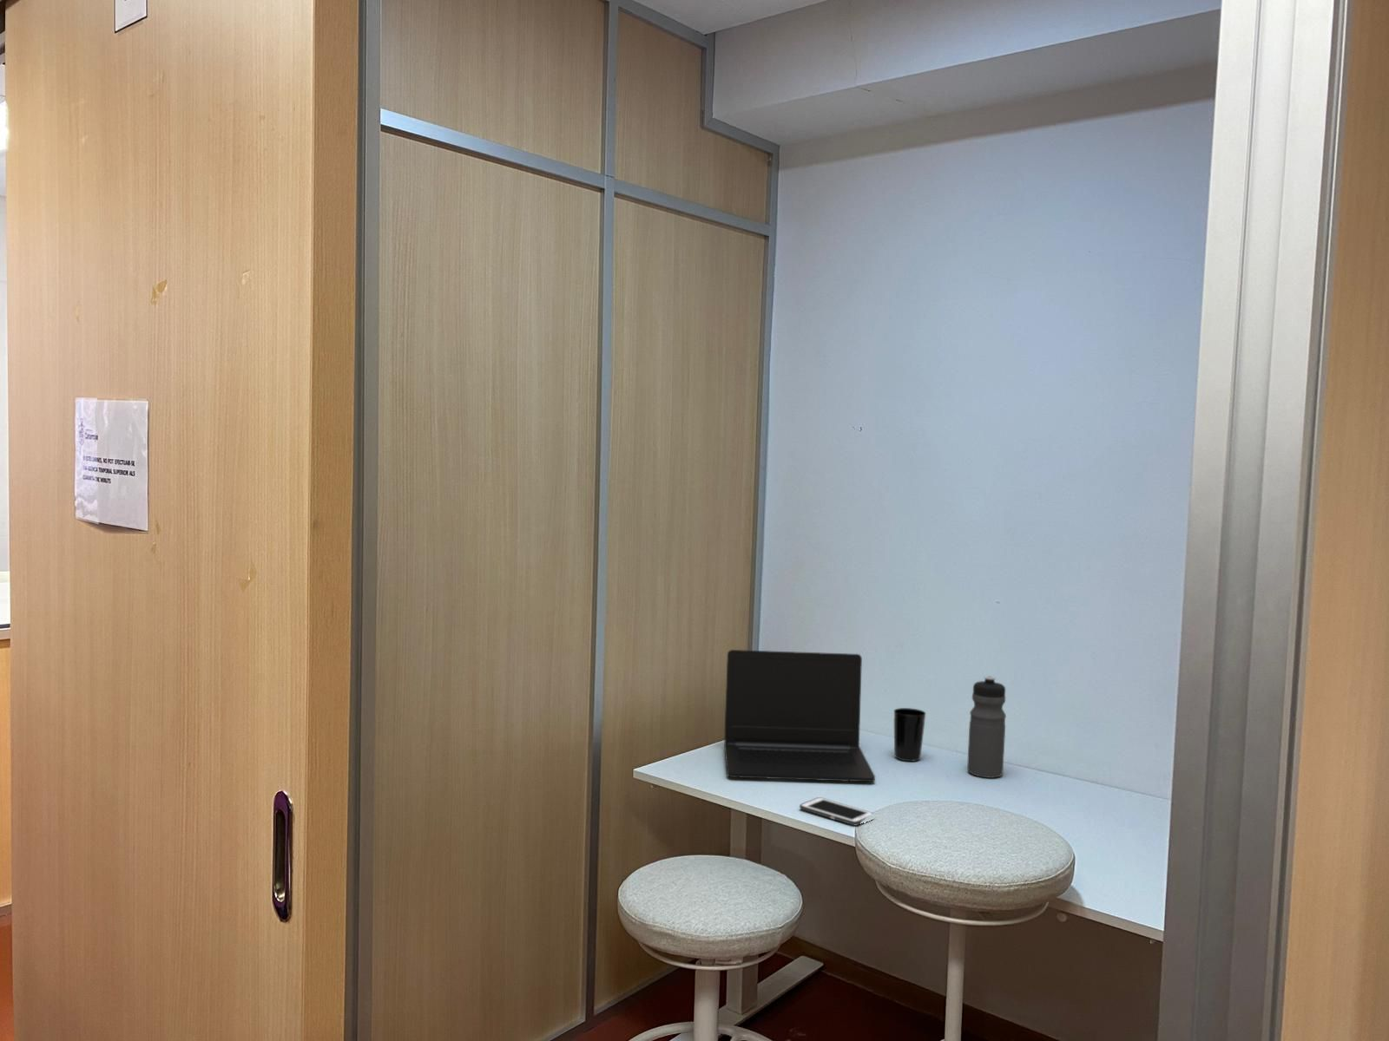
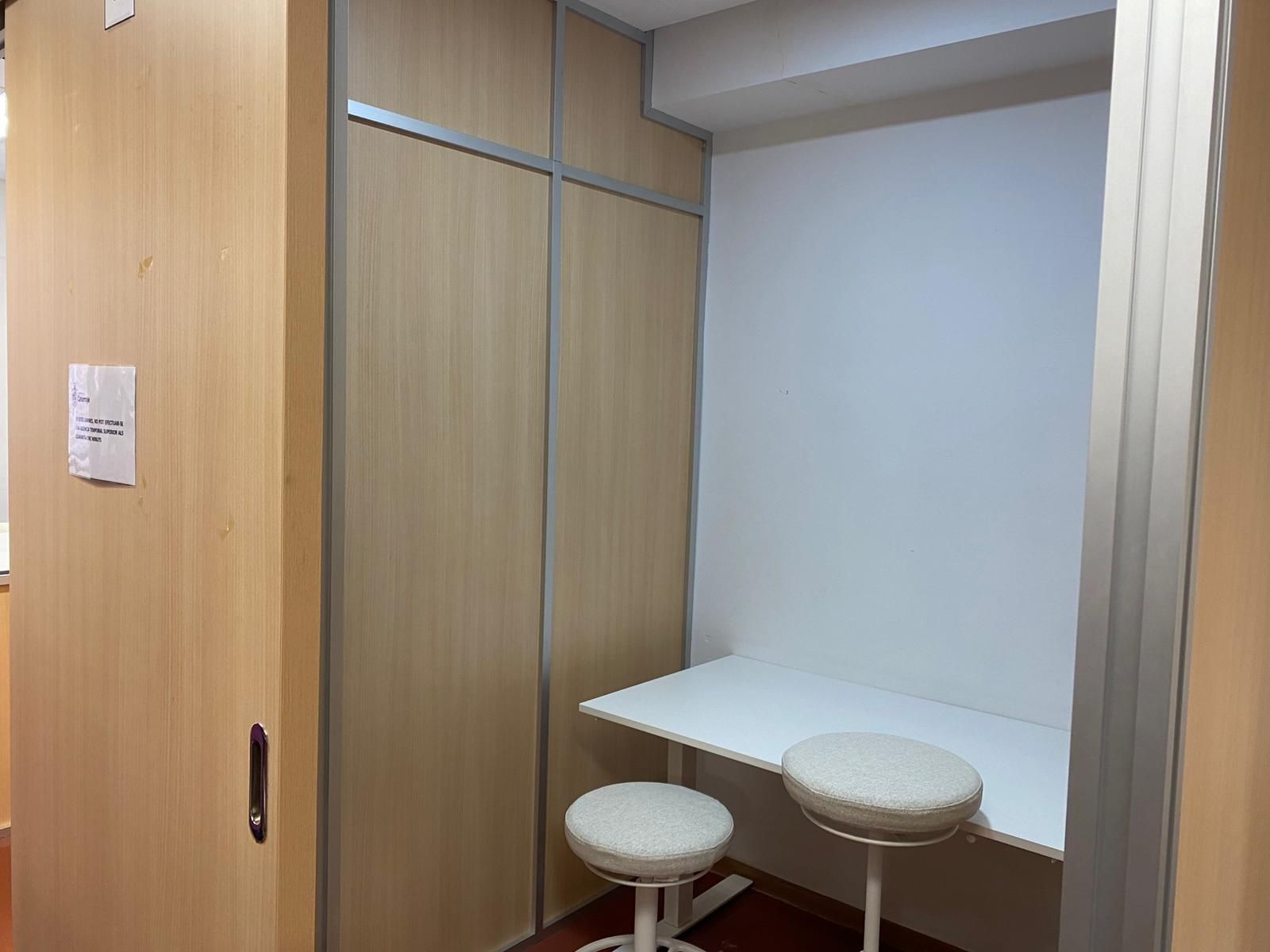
- laptop [723,648,876,783]
- cup [894,707,926,762]
- water bottle [966,676,1007,779]
- cell phone [798,796,874,826]
